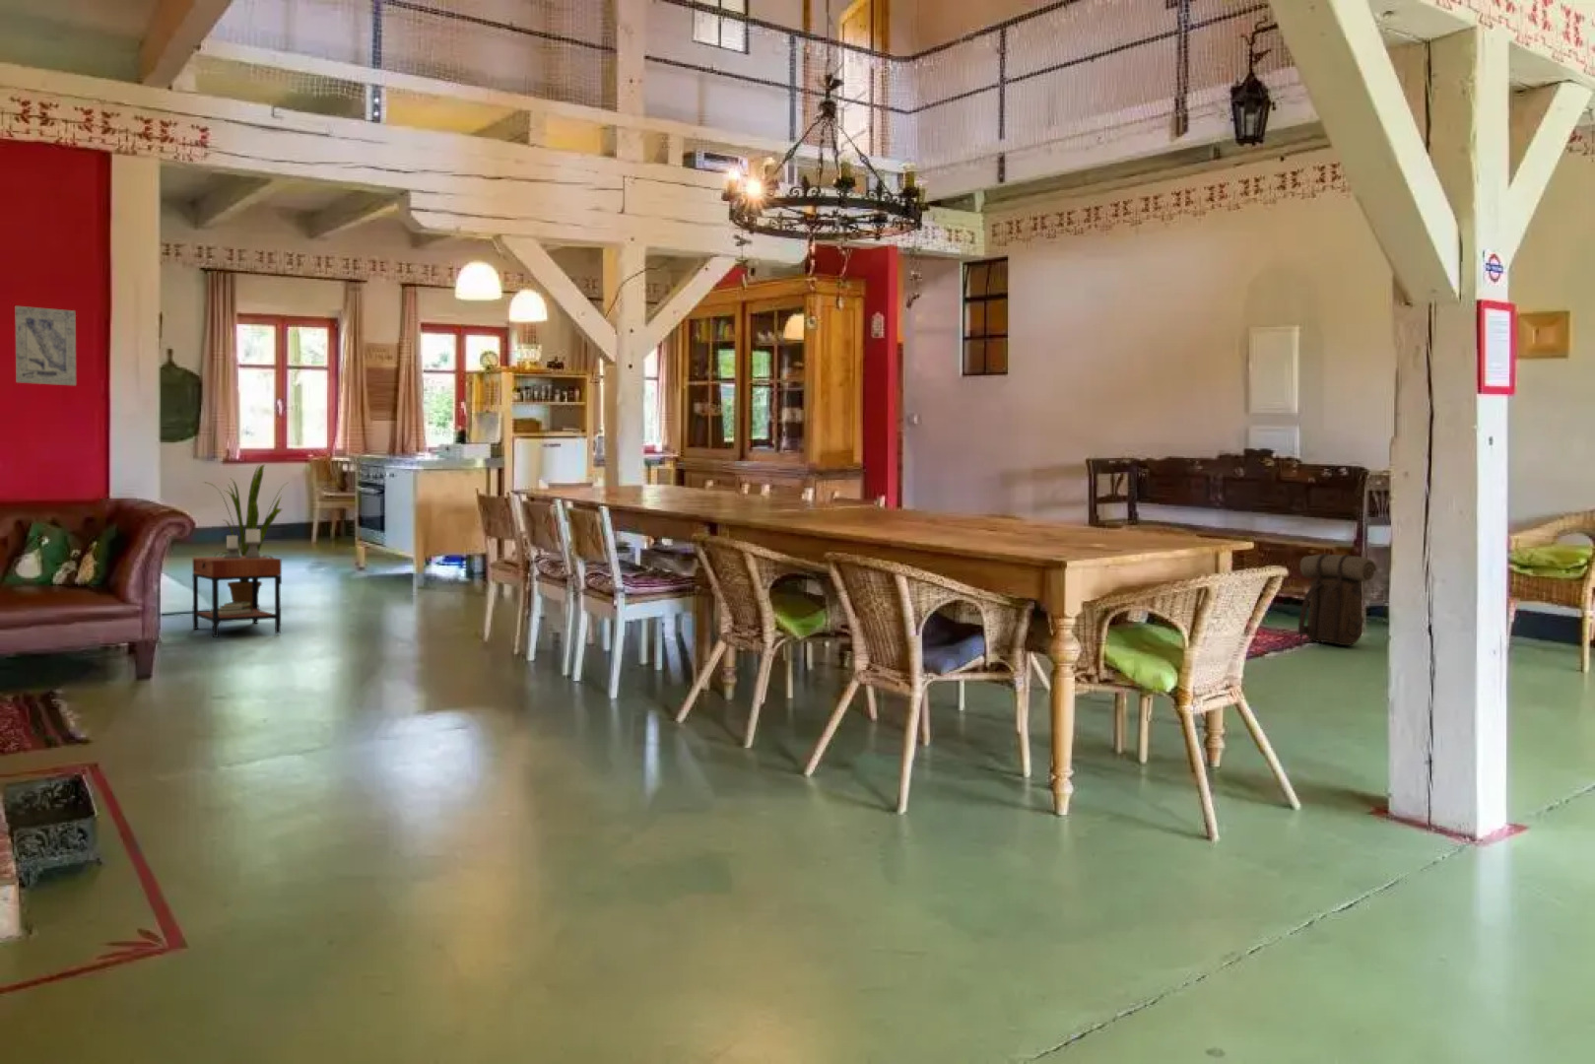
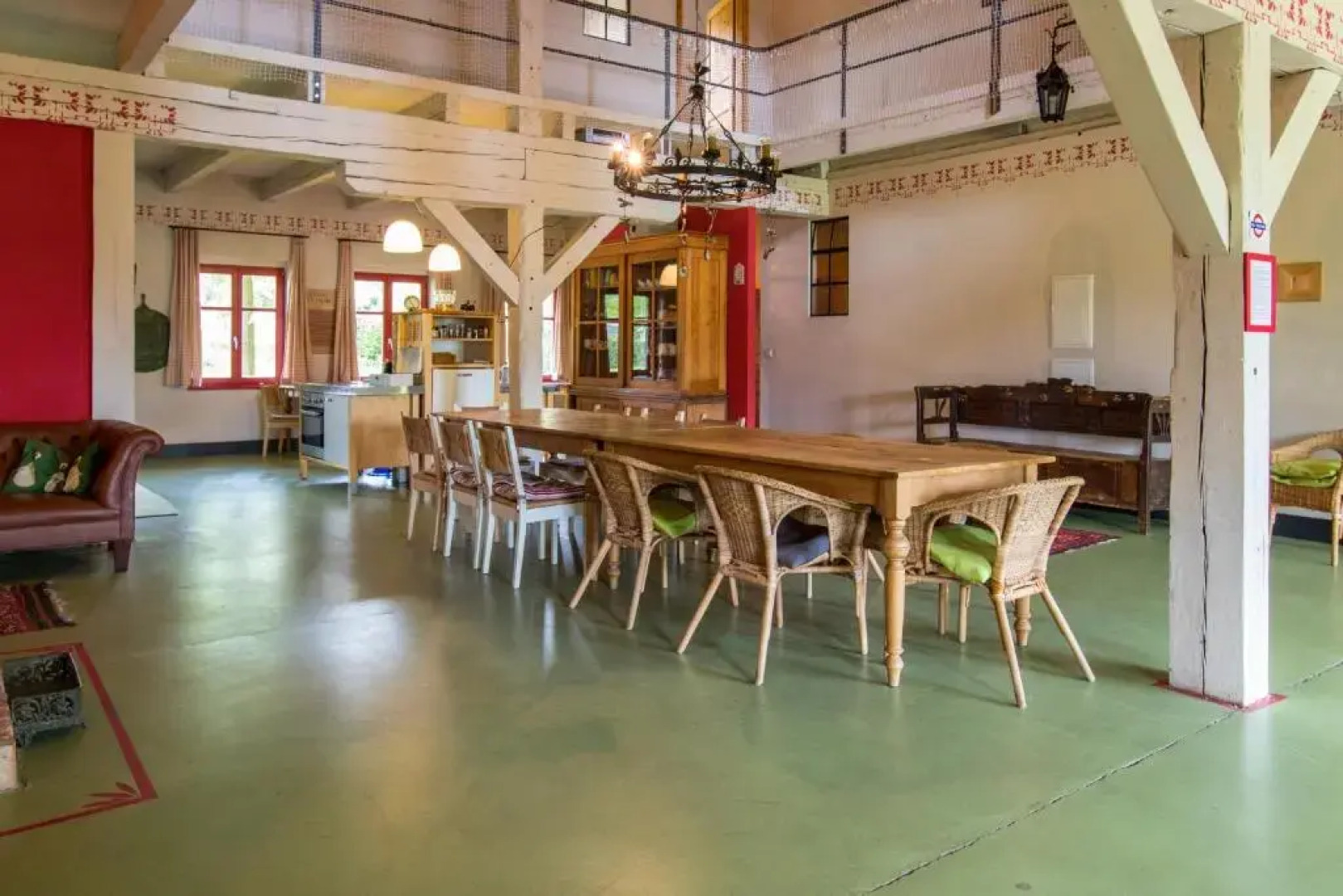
- backpack [1296,552,1379,648]
- house plant [202,462,287,609]
- side table [191,528,283,639]
- wall art [14,305,77,386]
